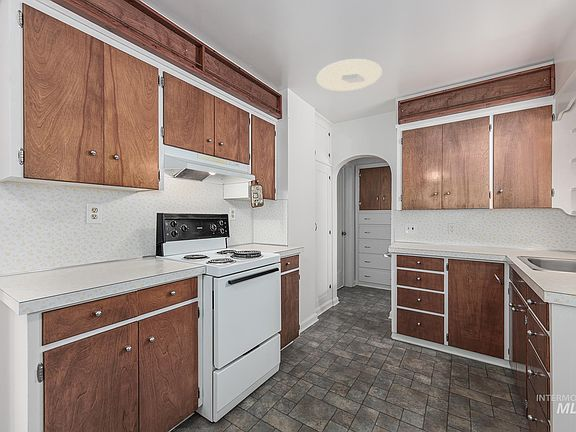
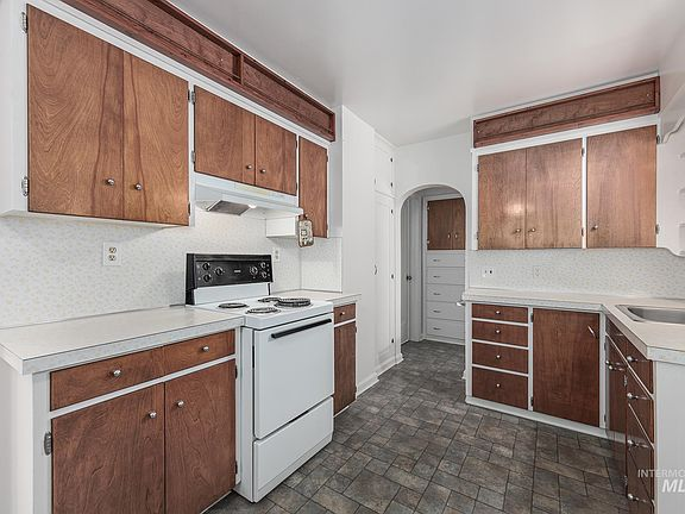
- ceiling light [316,58,383,92]
